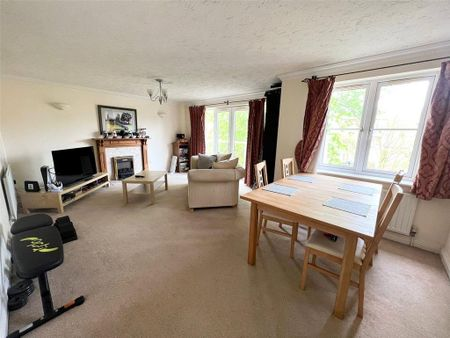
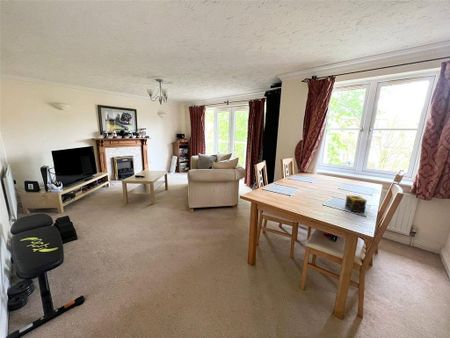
+ candle [344,194,368,213]
